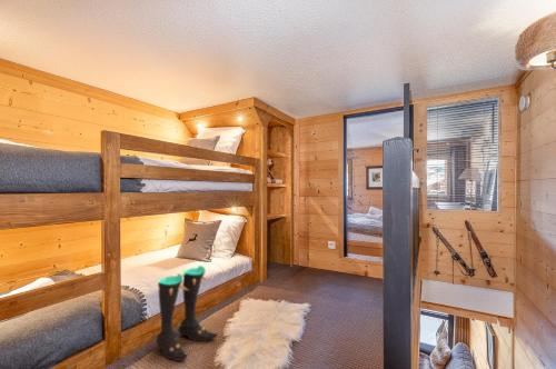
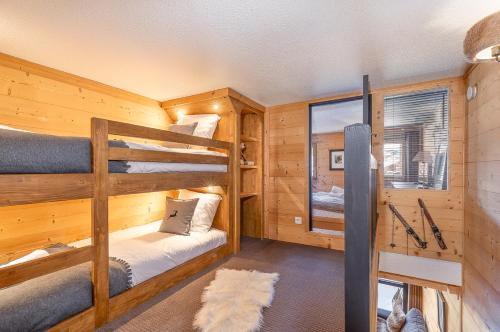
- boots [155,265,219,362]
